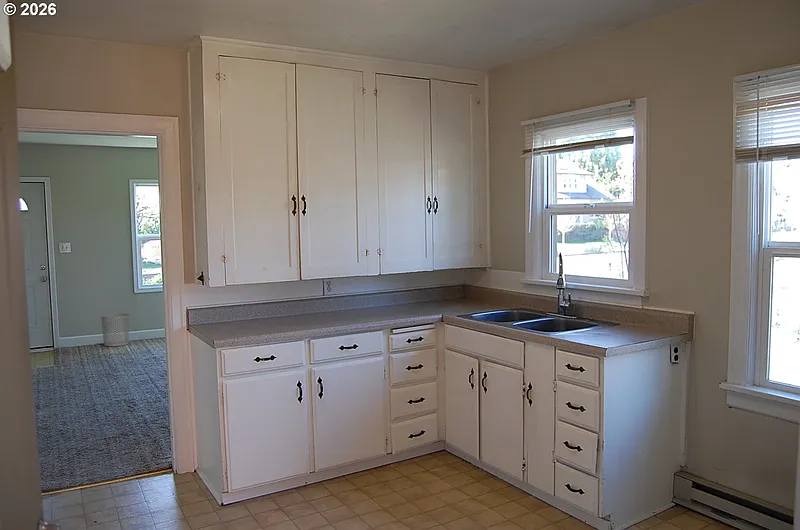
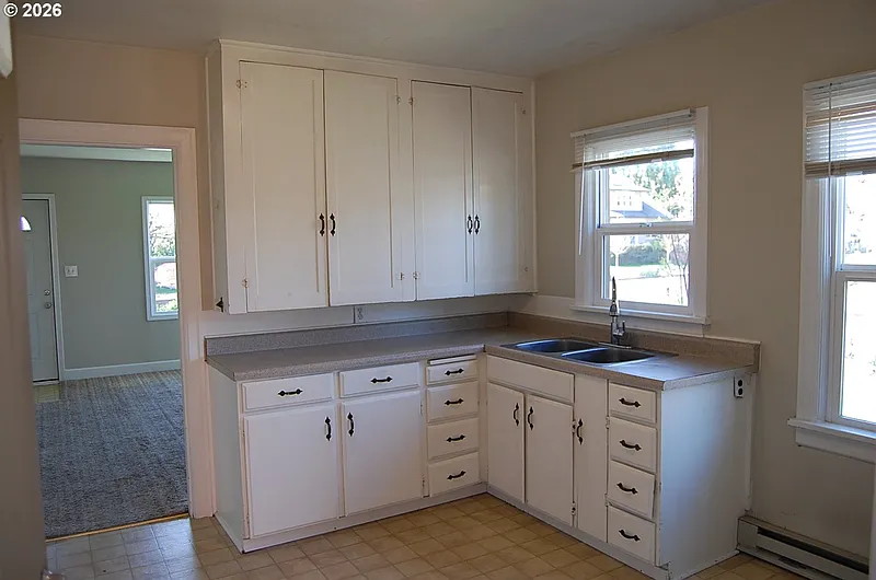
- waste bin [100,313,130,347]
